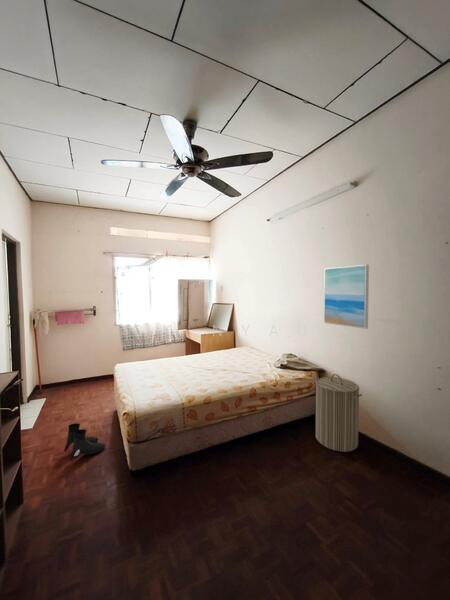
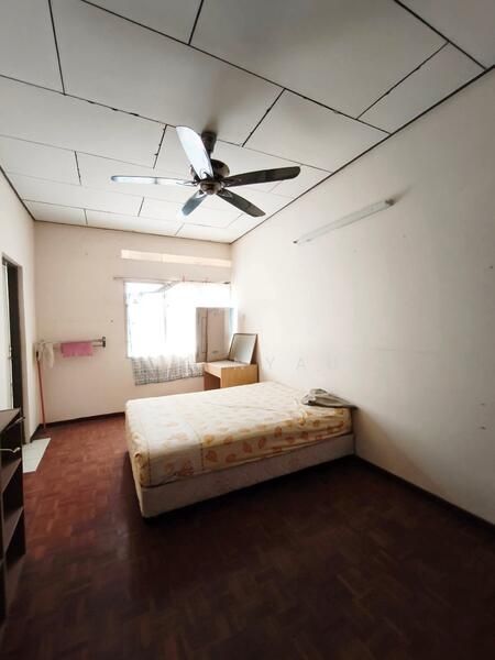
- wall art [323,264,370,330]
- boots [63,422,106,460]
- laundry hamper [315,373,363,453]
